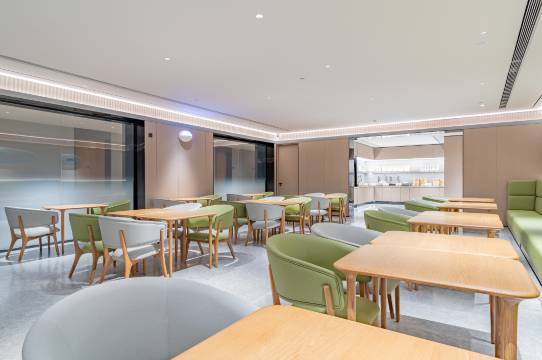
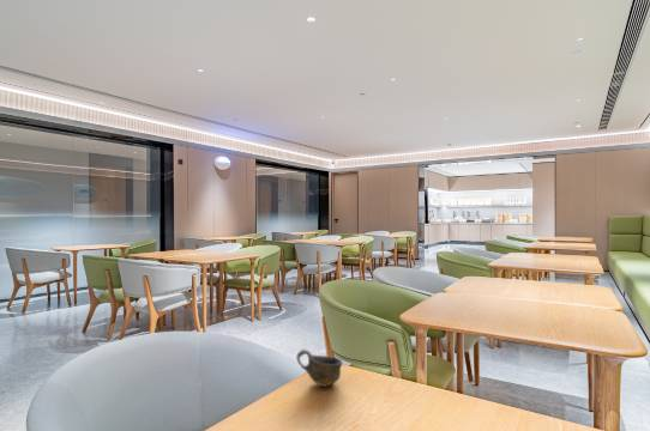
+ cup [295,348,344,388]
